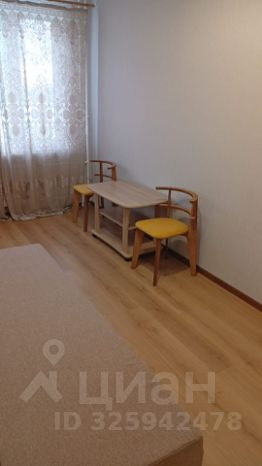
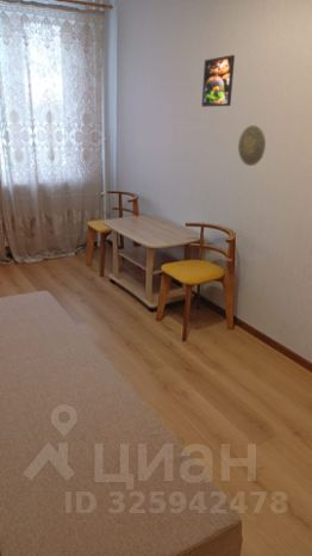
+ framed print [200,54,236,107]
+ decorative plate [237,124,267,167]
